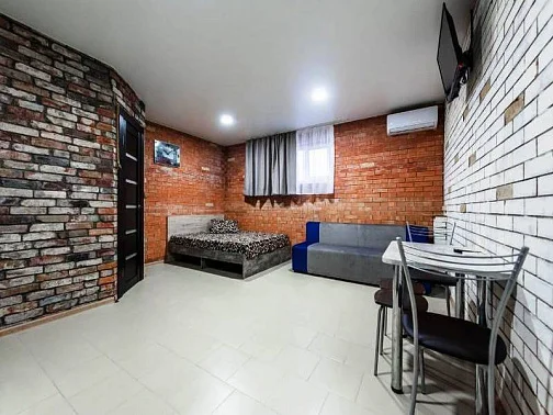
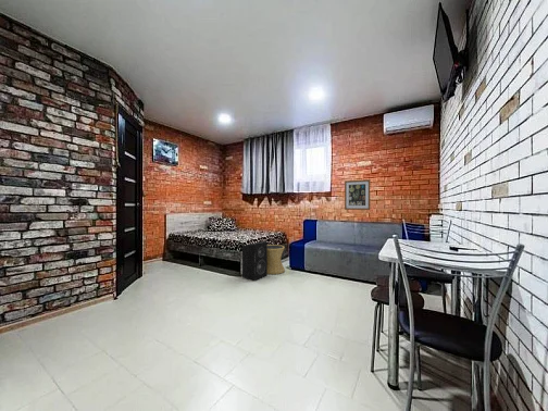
+ speaker [241,240,269,282]
+ wall art [344,178,371,211]
+ side table [267,244,286,275]
